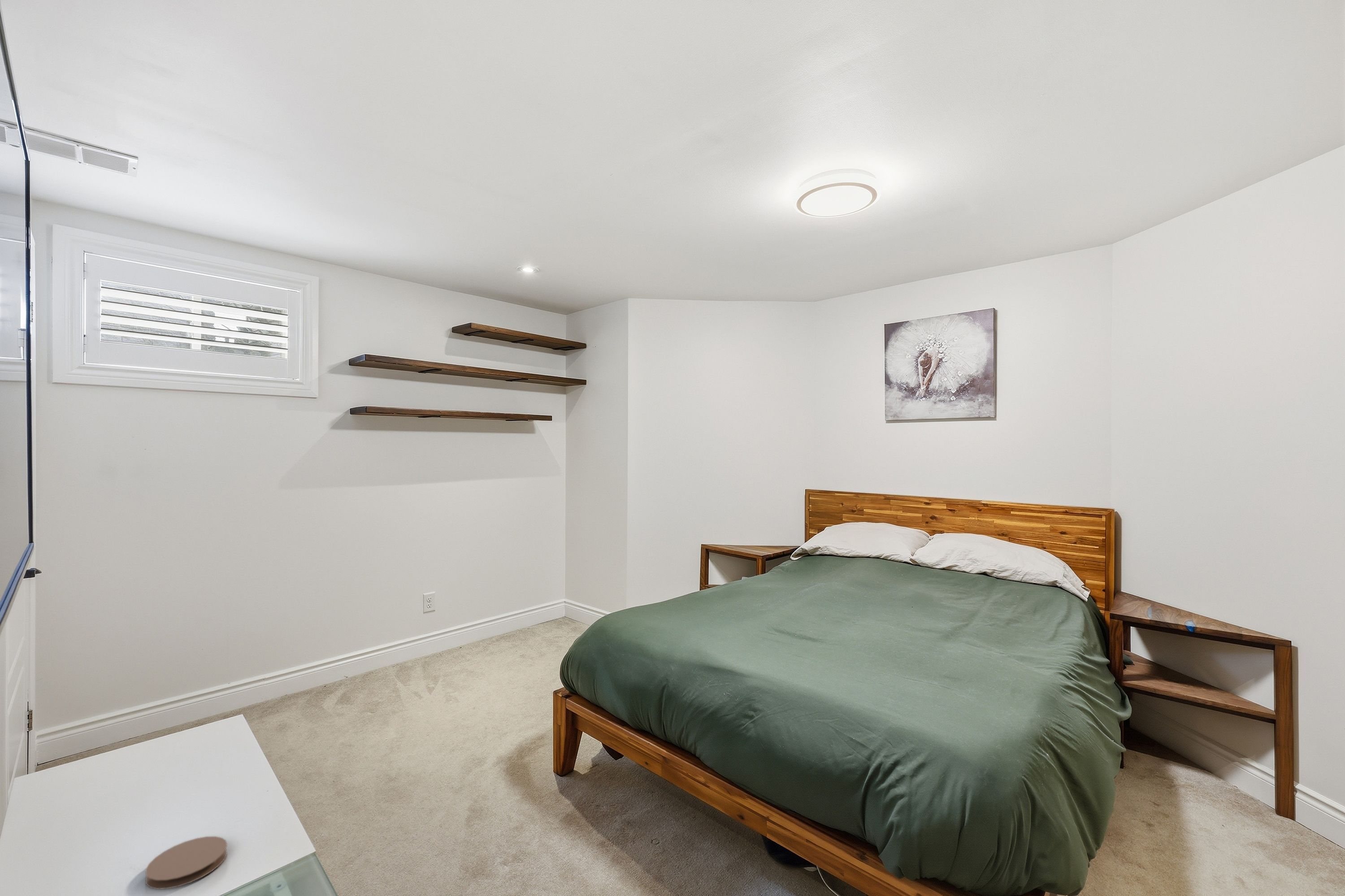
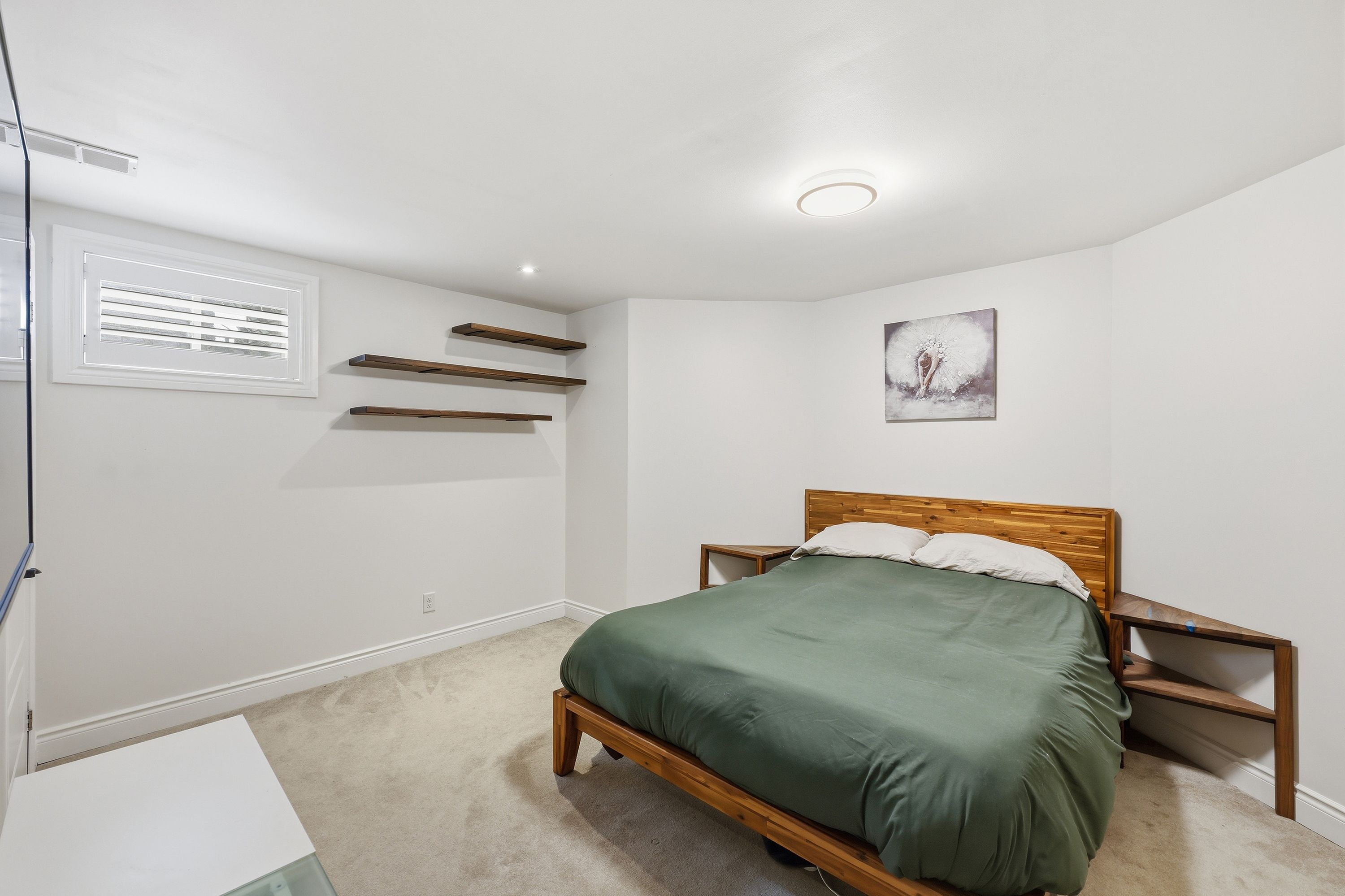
- coaster [145,836,228,890]
